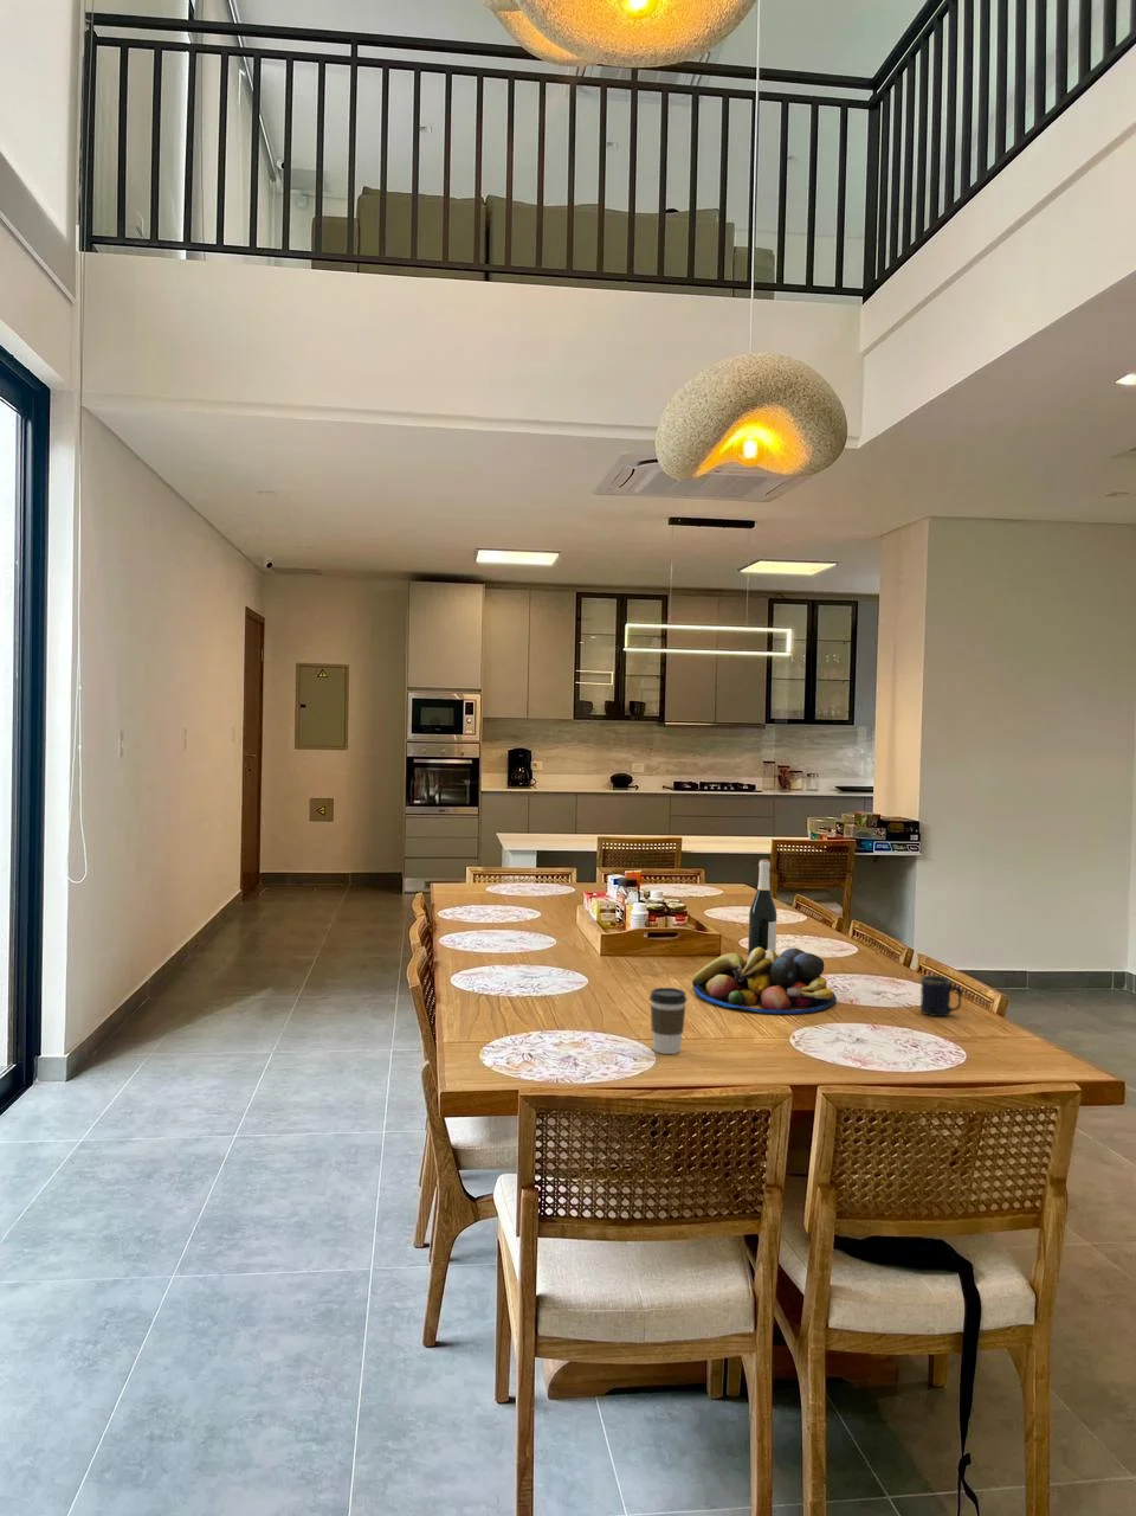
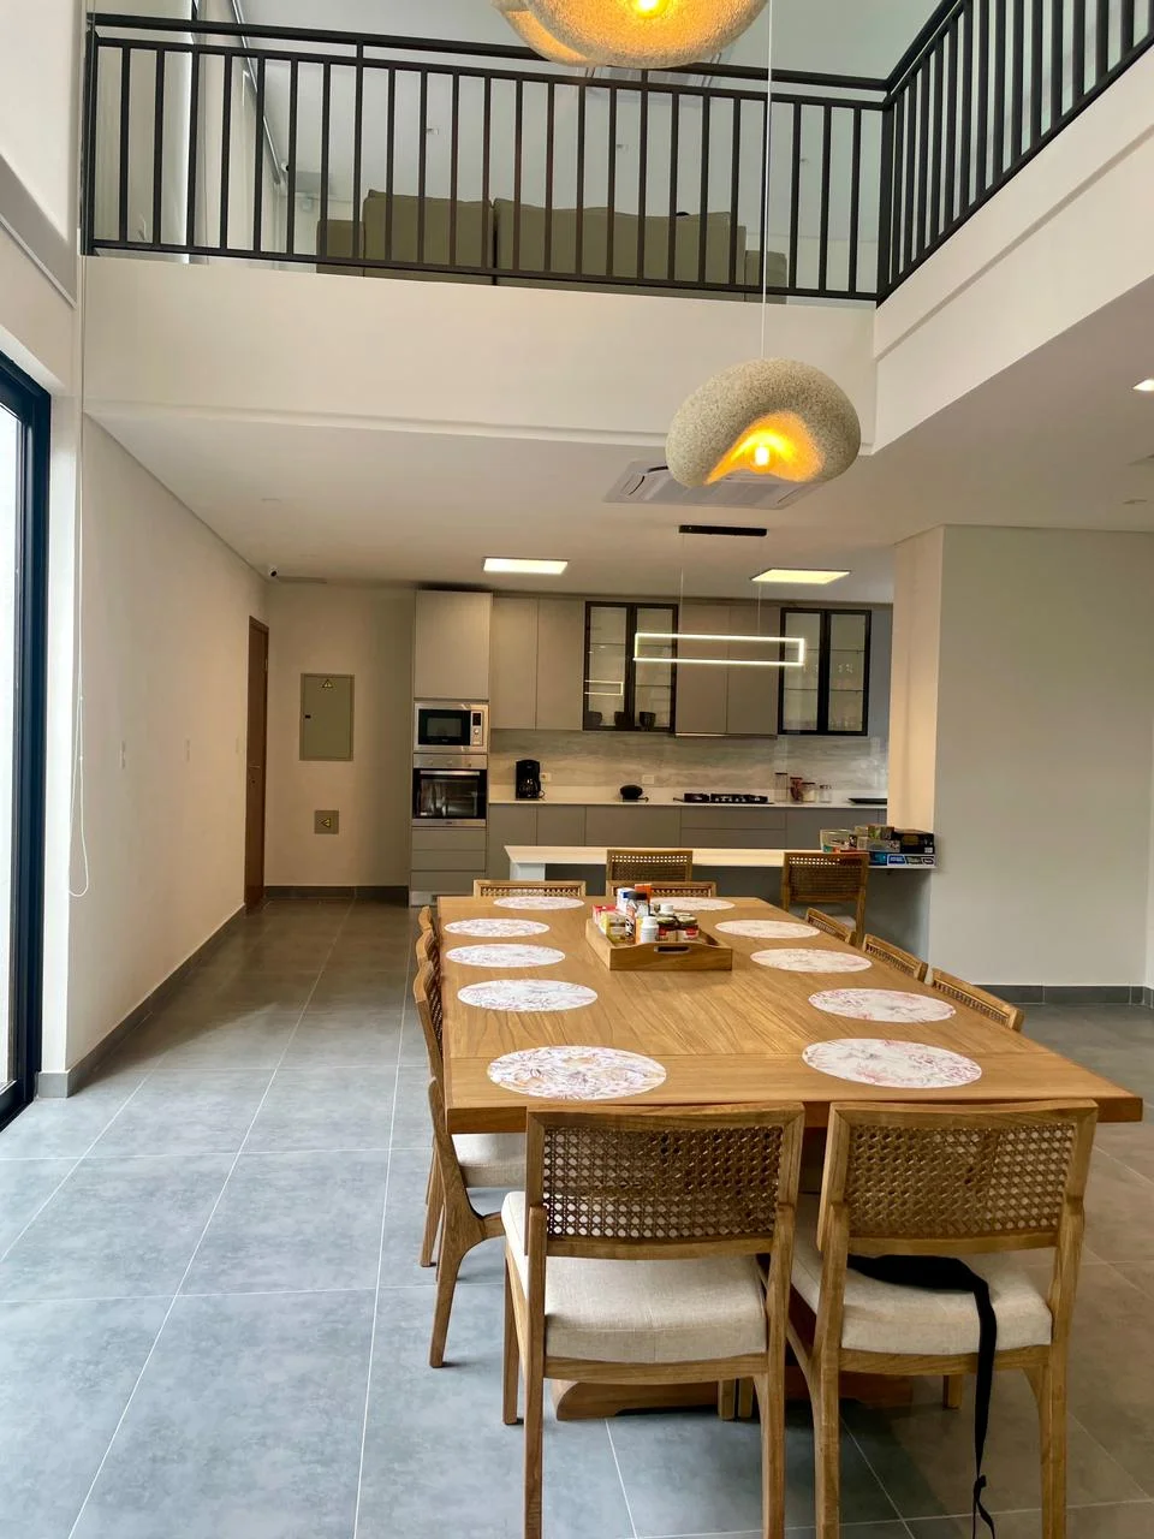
- wine bottle [747,858,778,959]
- mug [920,974,963,1017]
- fruit bowl [691,948,838,1015]
- coffee cup [648,986,687,1055]
